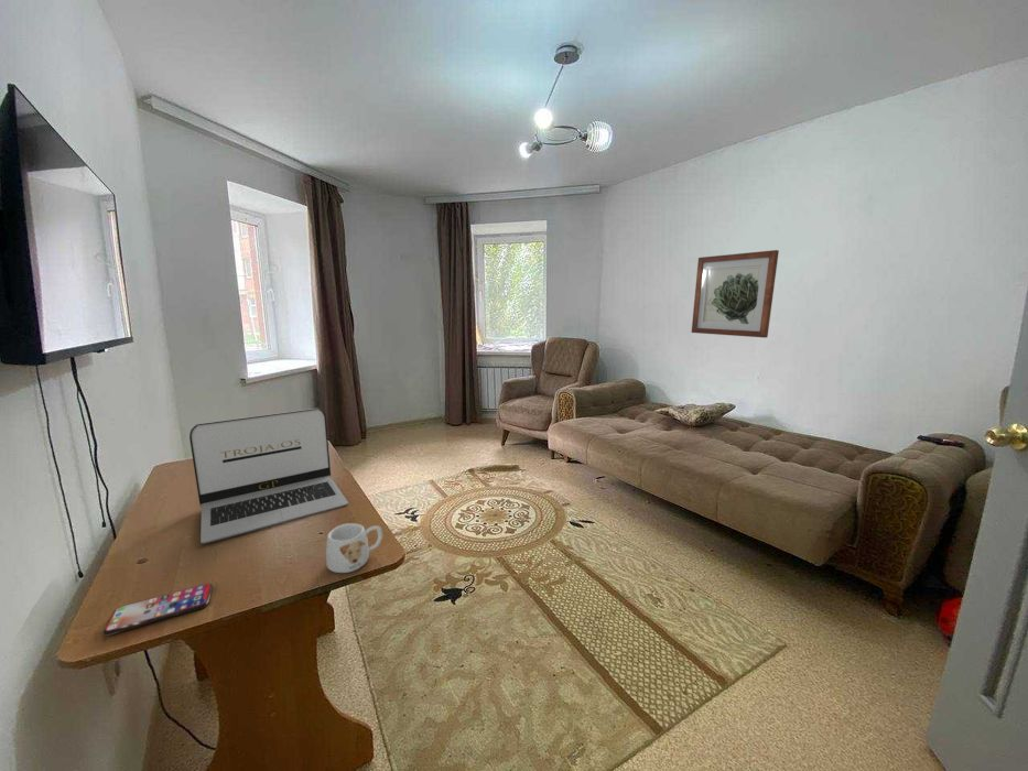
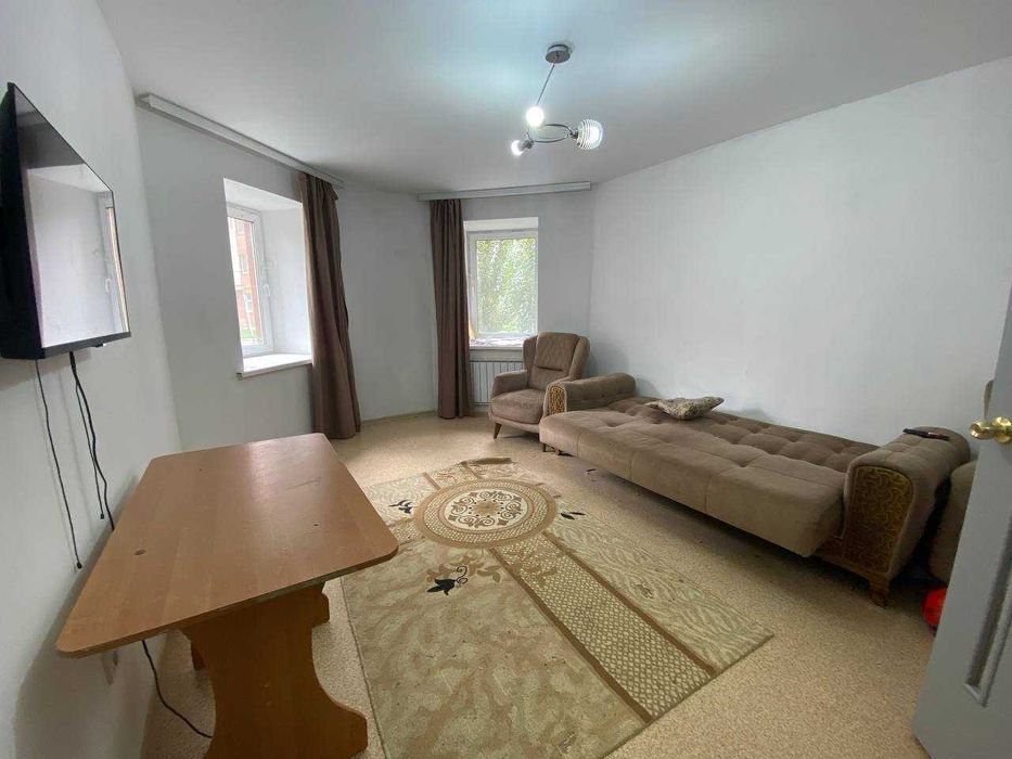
- laptop [188,408,349,544]
- smartphone [101,583,214,637]
- wall art [691,249,780,339]
- mug [325,522,383,574]
